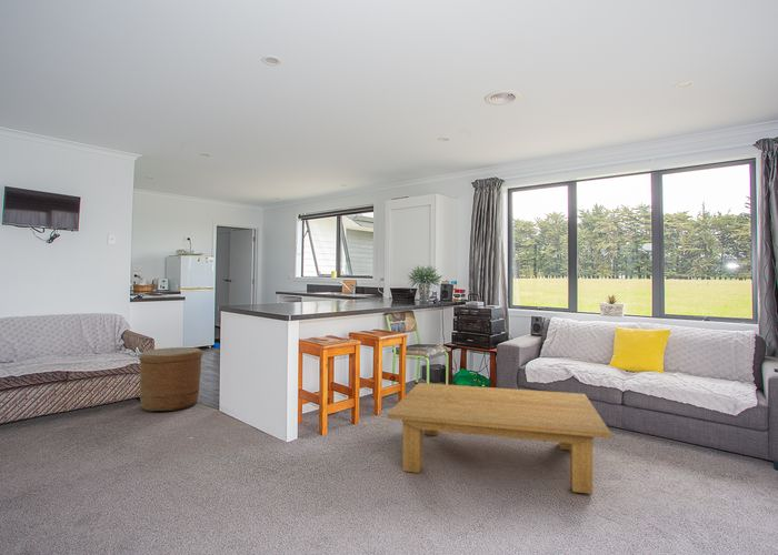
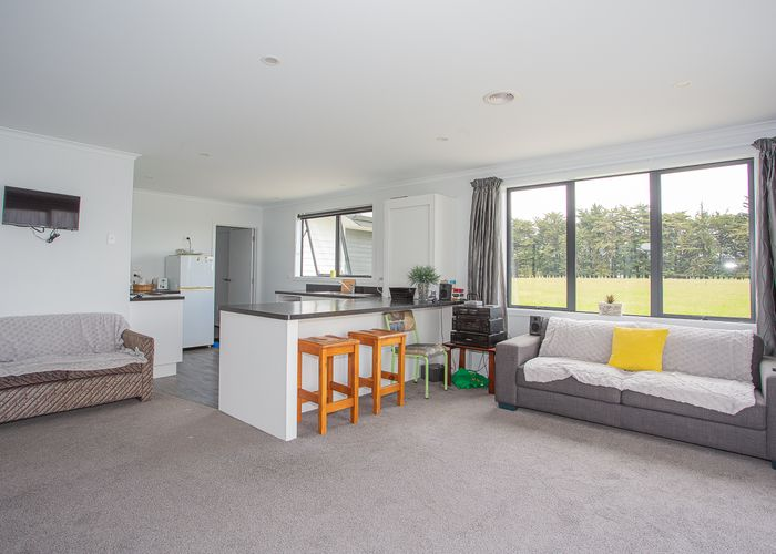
- basket [138,346,203,413]
- coffee table [386,382,612,495]
